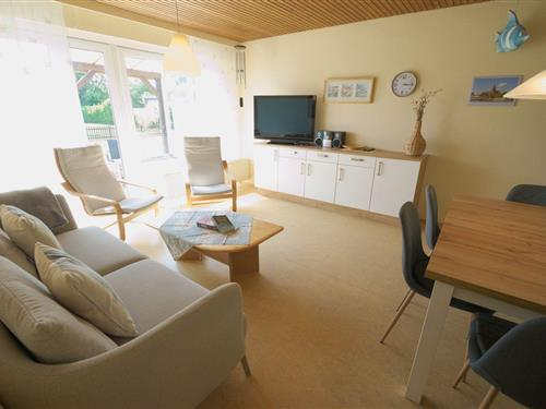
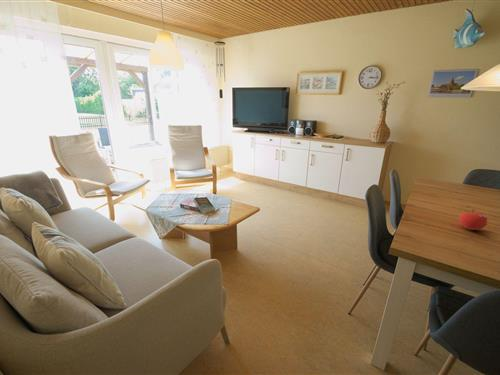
+ fruit [459,208,488,231]
